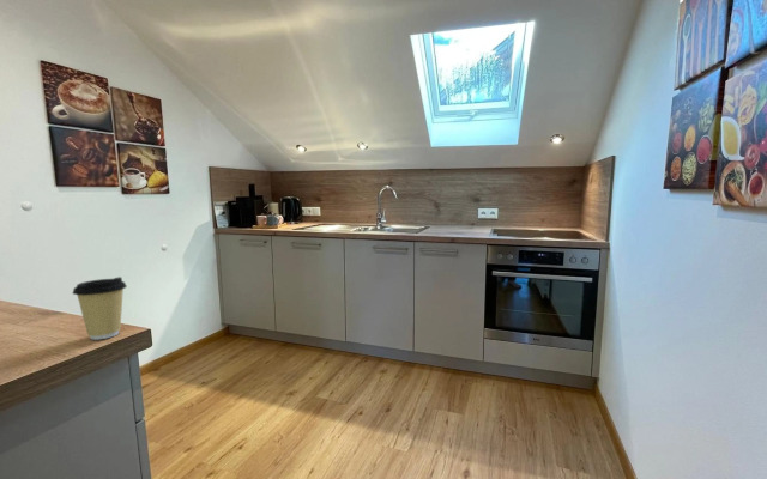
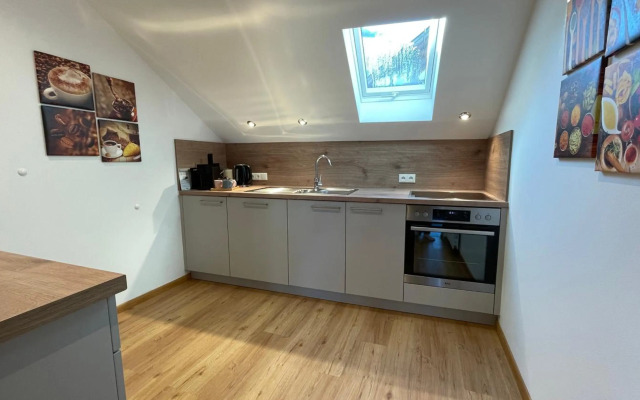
- coffee cup [71,275,128,341]
